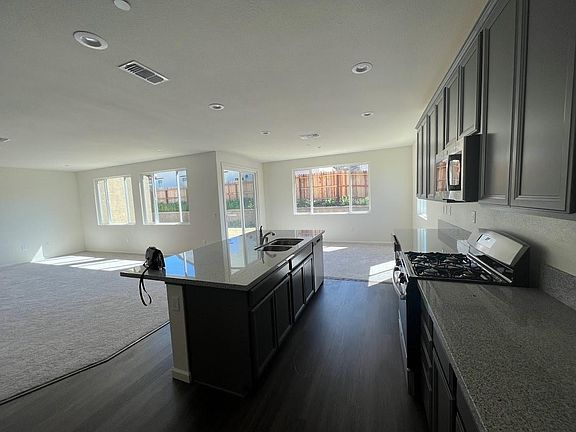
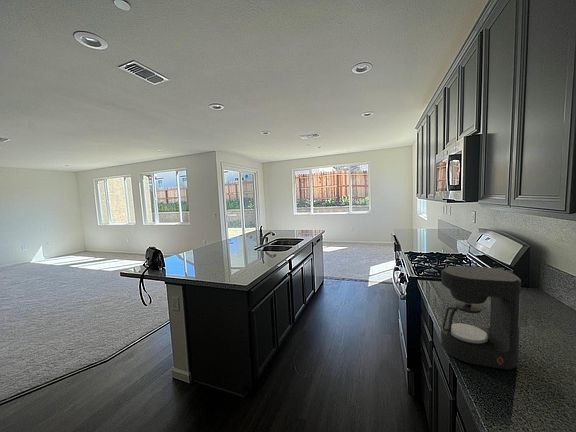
+ coffee maker [440,265,522,370]
